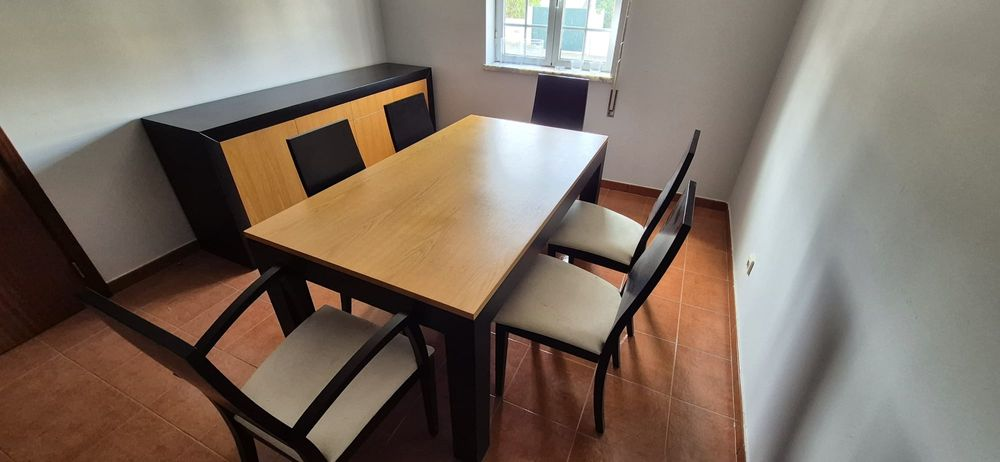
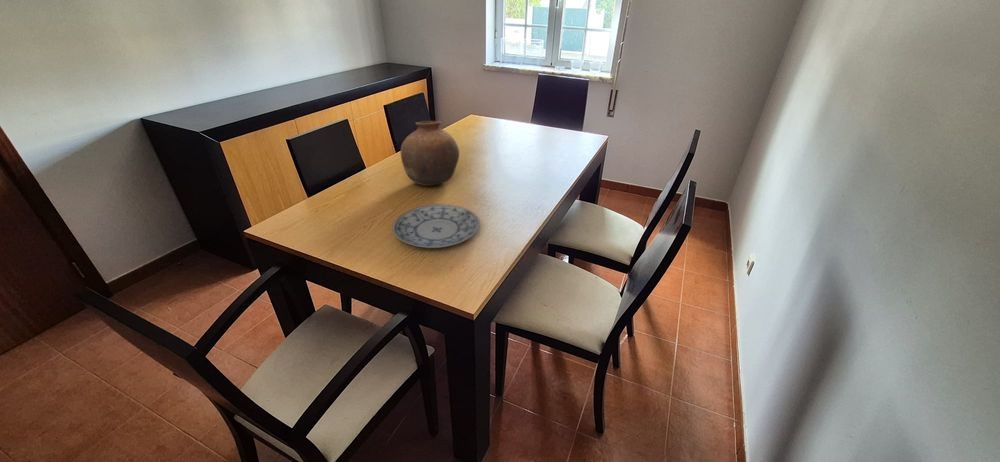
+ plate [392,203,481,249]
+ pottery [400,120,460,187]
